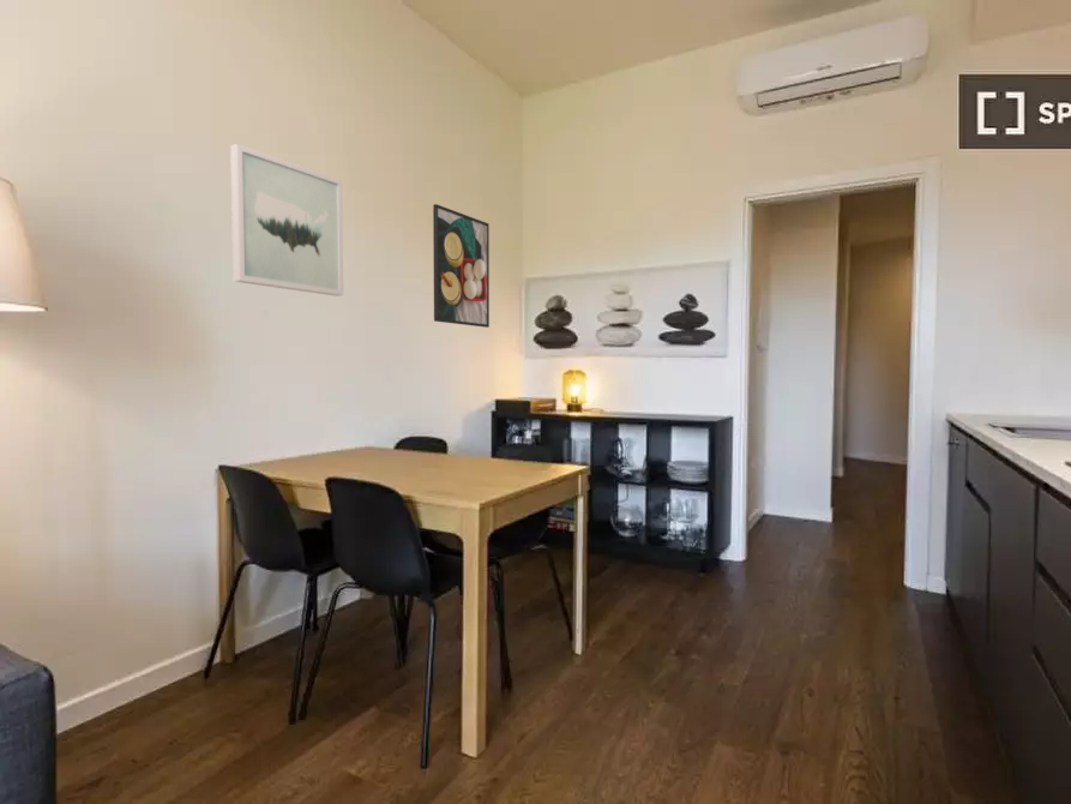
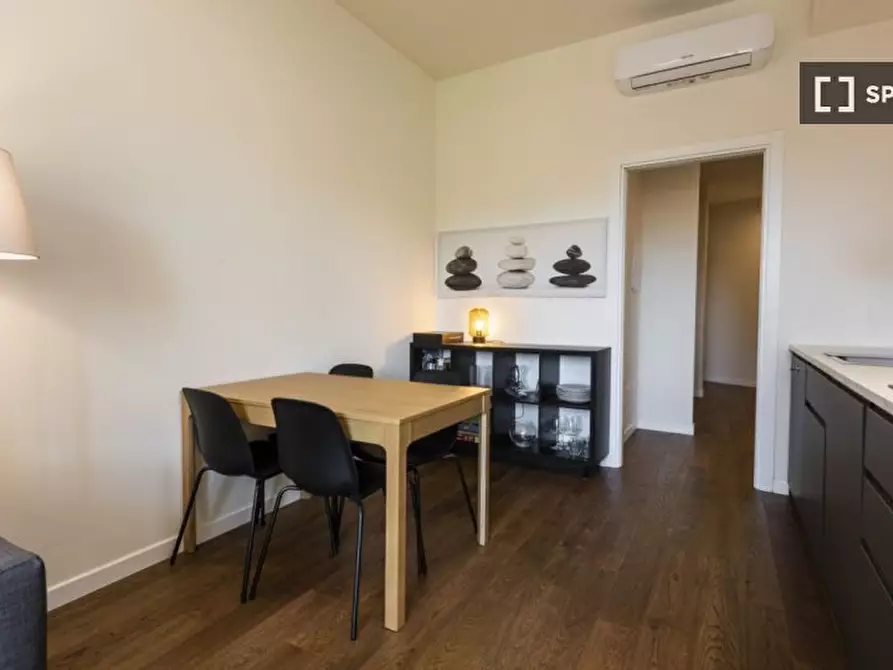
- wall art [229,143,344,298]
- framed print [432,203,491,329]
